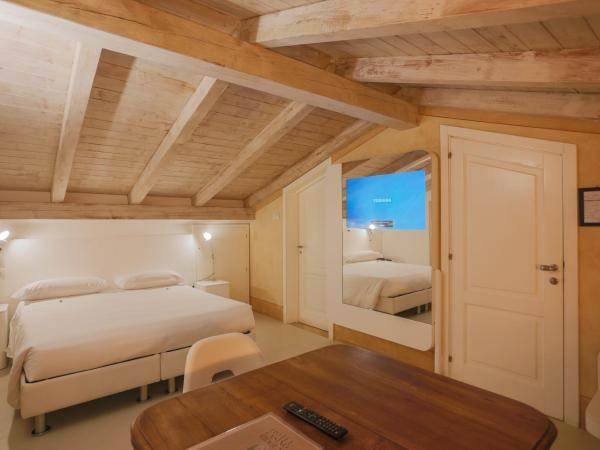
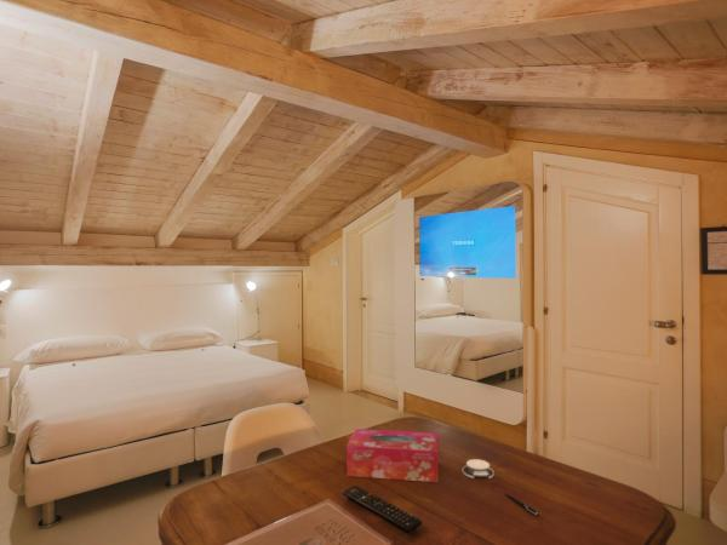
+ architectural model [462,458,496,480]
+ pen [504,493,540,517]
+ tissue box [345,428,440,483]
